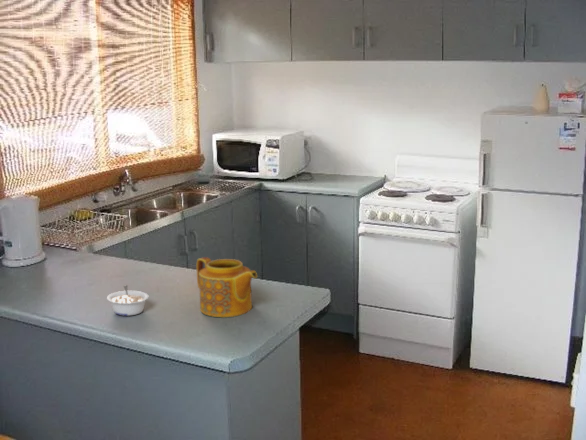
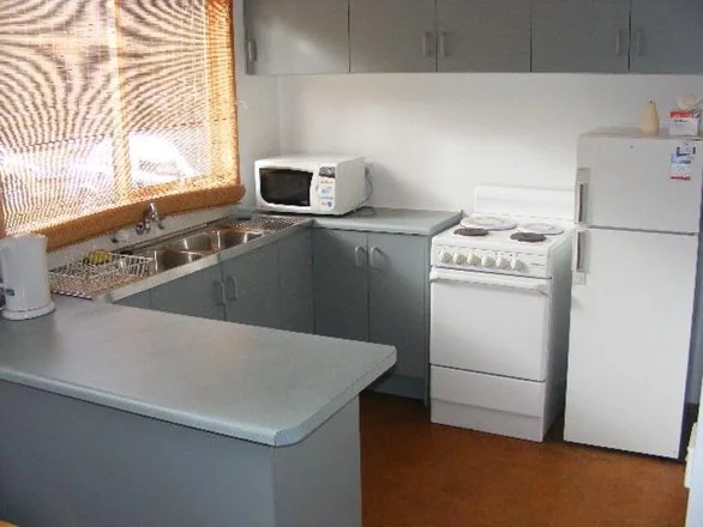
- teapot [196,256,258,318]
- legume [106,284,149,317]
